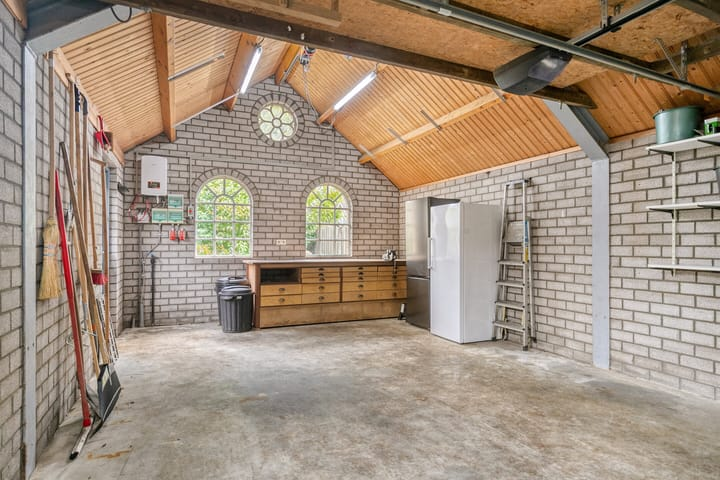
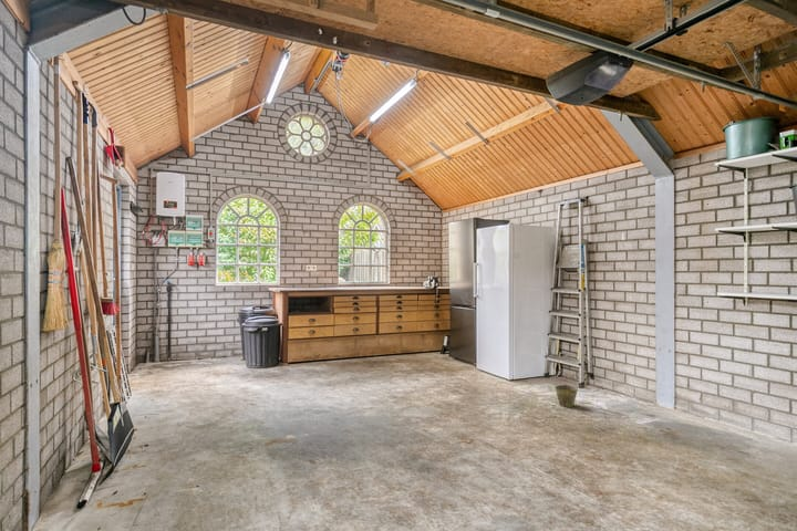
+ bucket [553,375,579,408]
